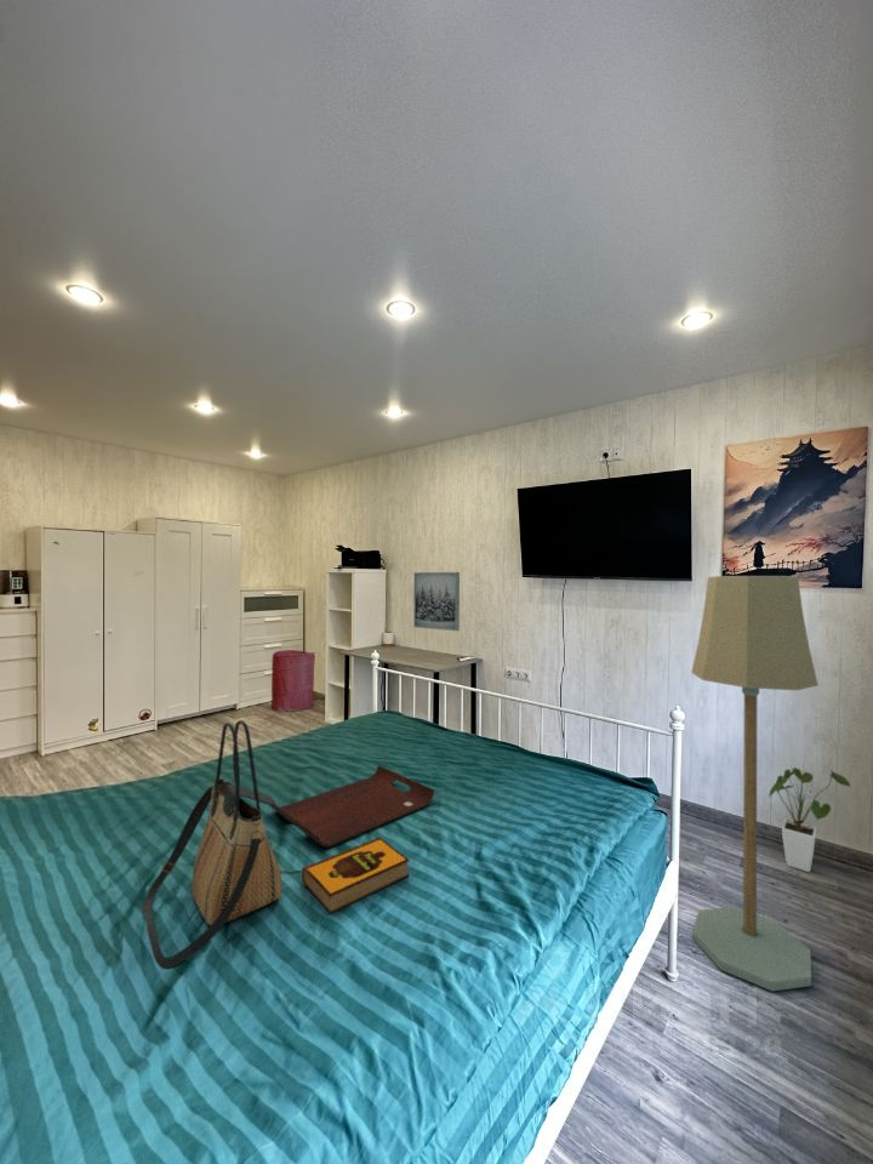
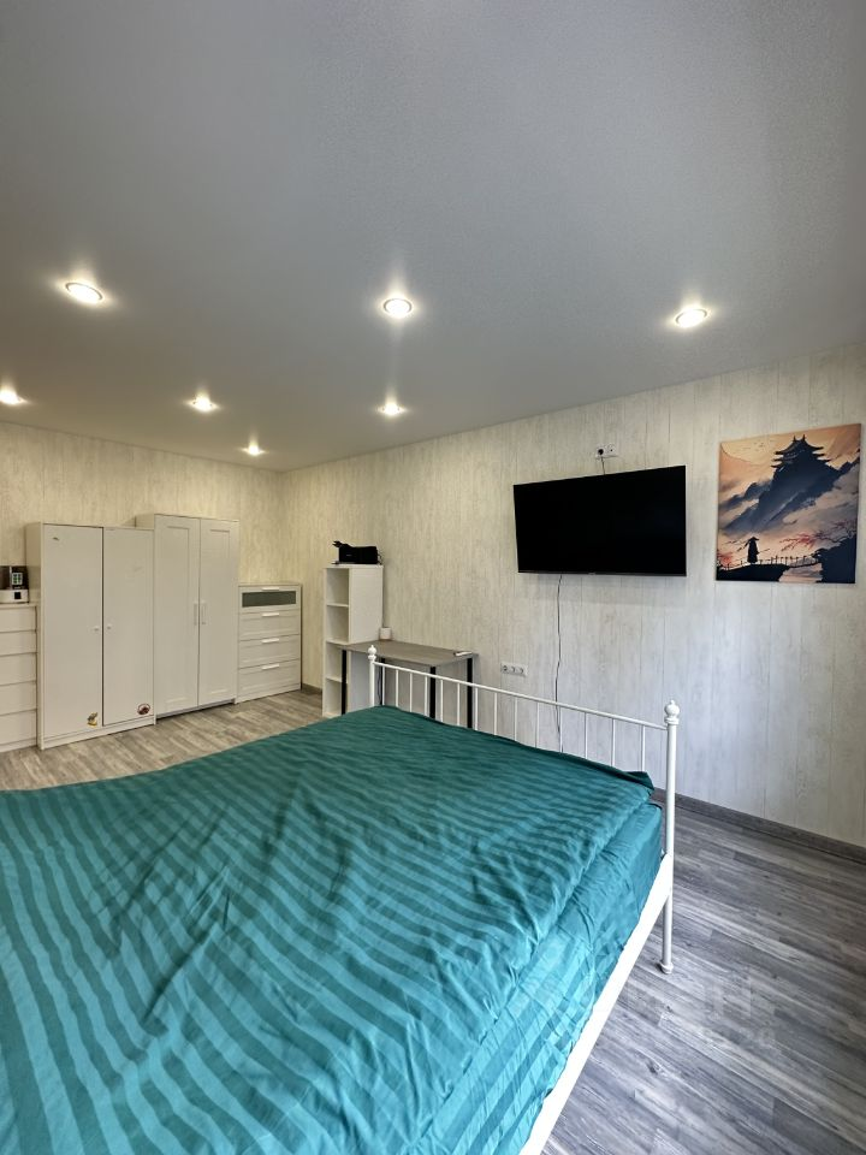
- floor lamp [690,575,820,992]
- hardback book [301,835,411,915]
- serving tray [269,764,435,849]
- tote bag [141,719,284,970]
- wall art [412,571,461,632]
- house plant [768,766,852,873]
- laundry hamper [270,649,316,713]
